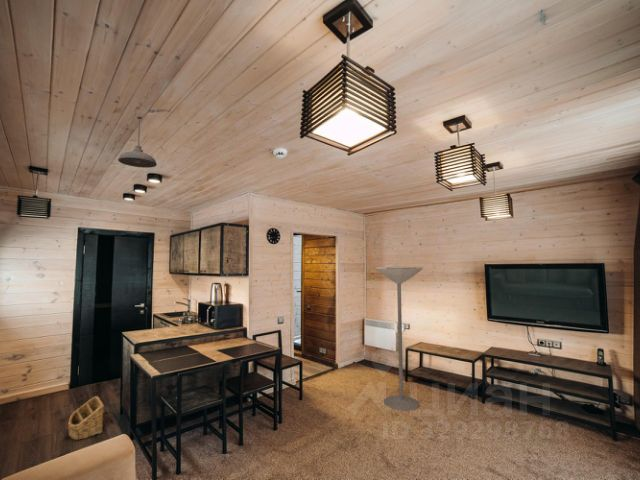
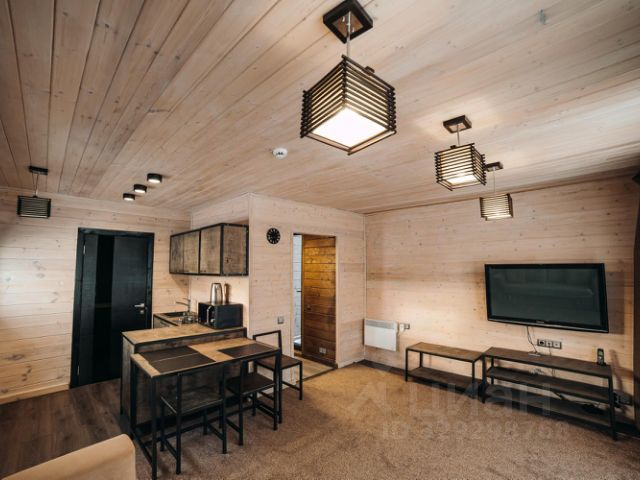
- pendant light [117,115,158,169]
- floor lamp [375,266,424,412]
- basket [67,395,105,441]
